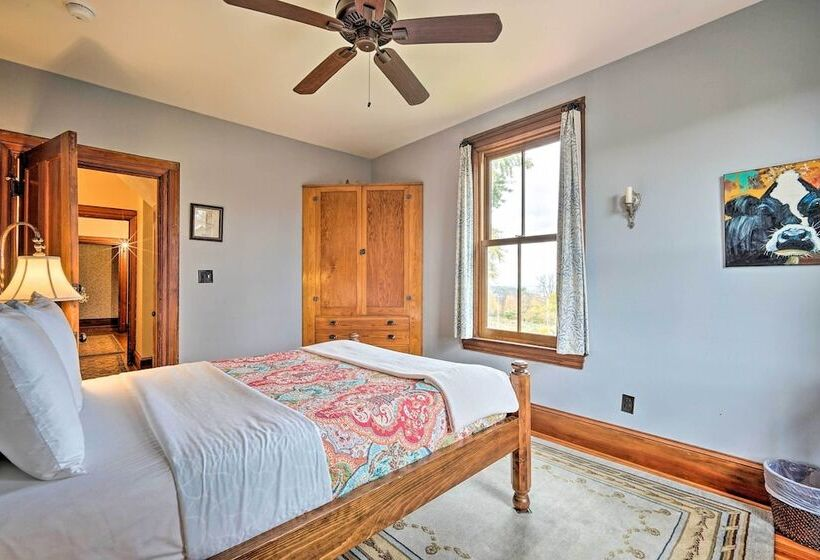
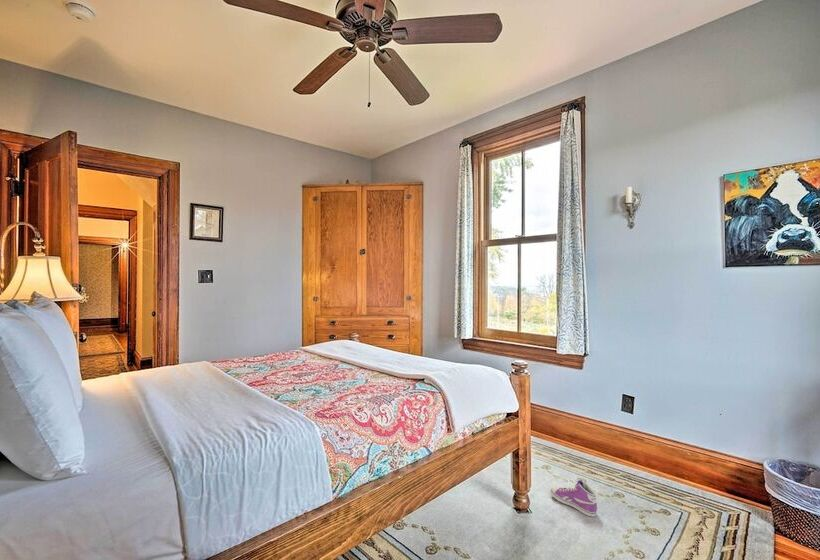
+ sneaker [550,479,598,518]
